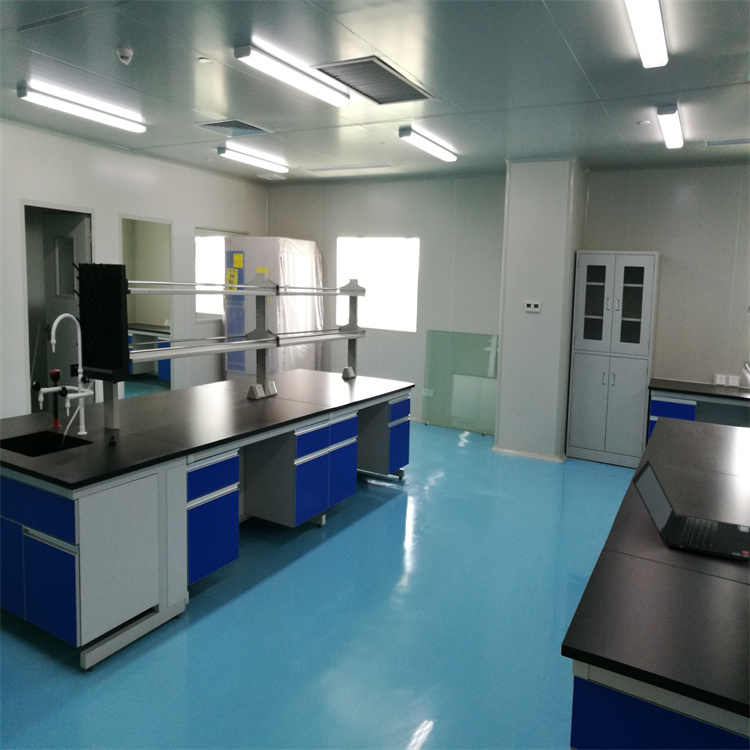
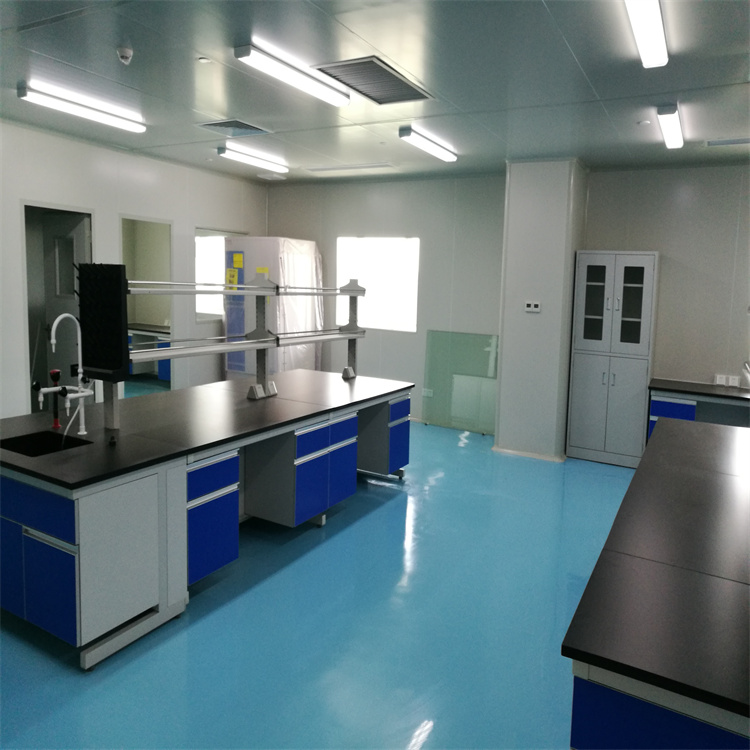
- laptop computer [631,459,750,562]
